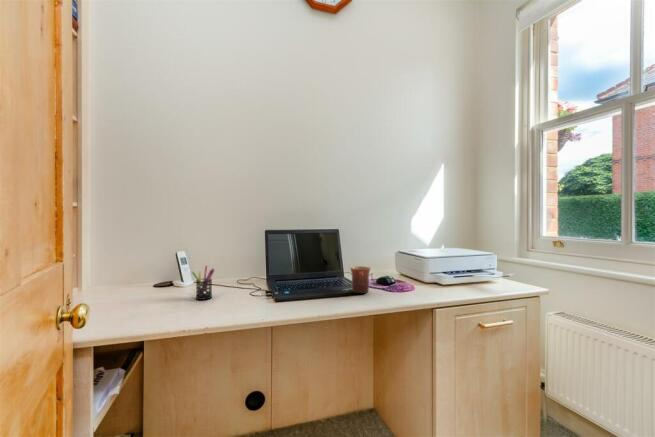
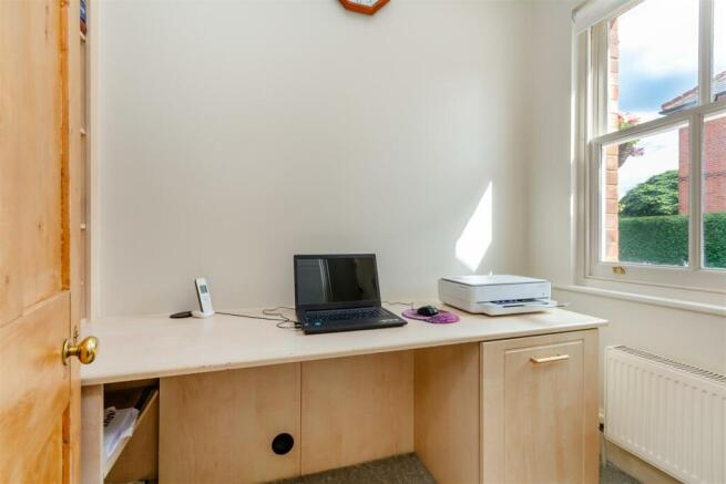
- mug [349,265,372,294]
- pen holder [191,265,216,301]
